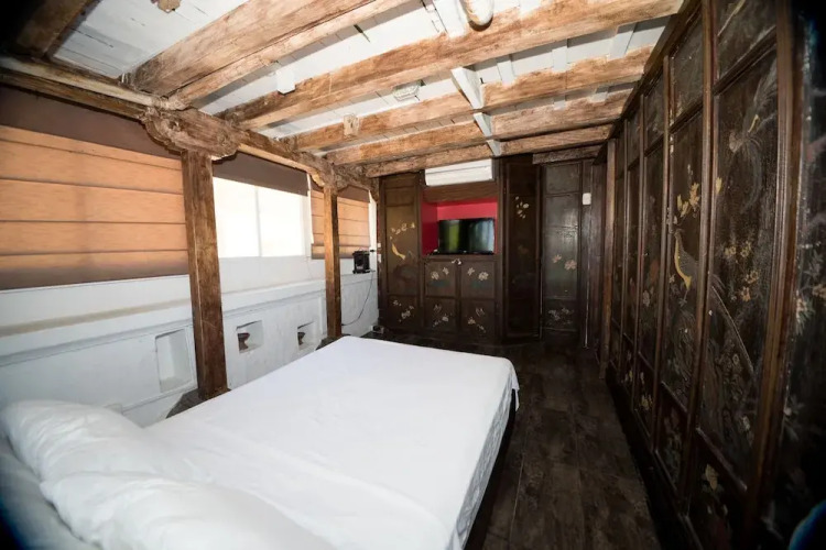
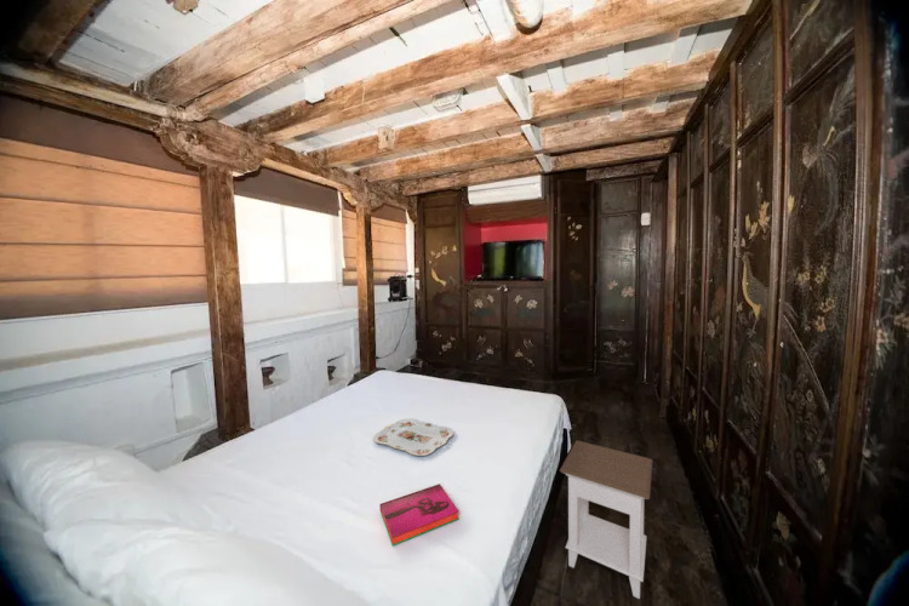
+ hardback book [378,484,461,547]
+ serving tray [372,417,454,457]
+ nightstand [559,439,653,600]
